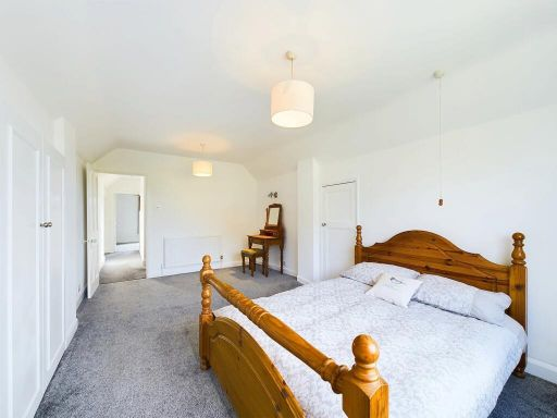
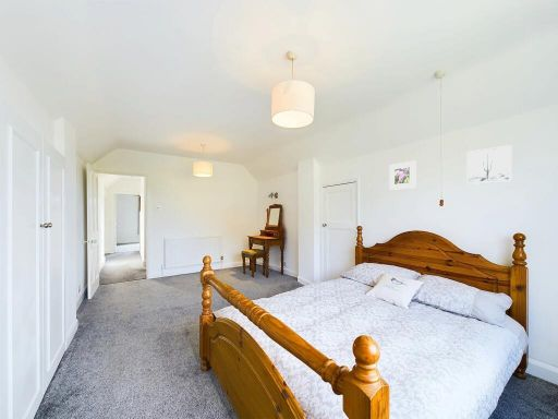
+ wall art [465,144,513,185]
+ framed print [388,160,416,191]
